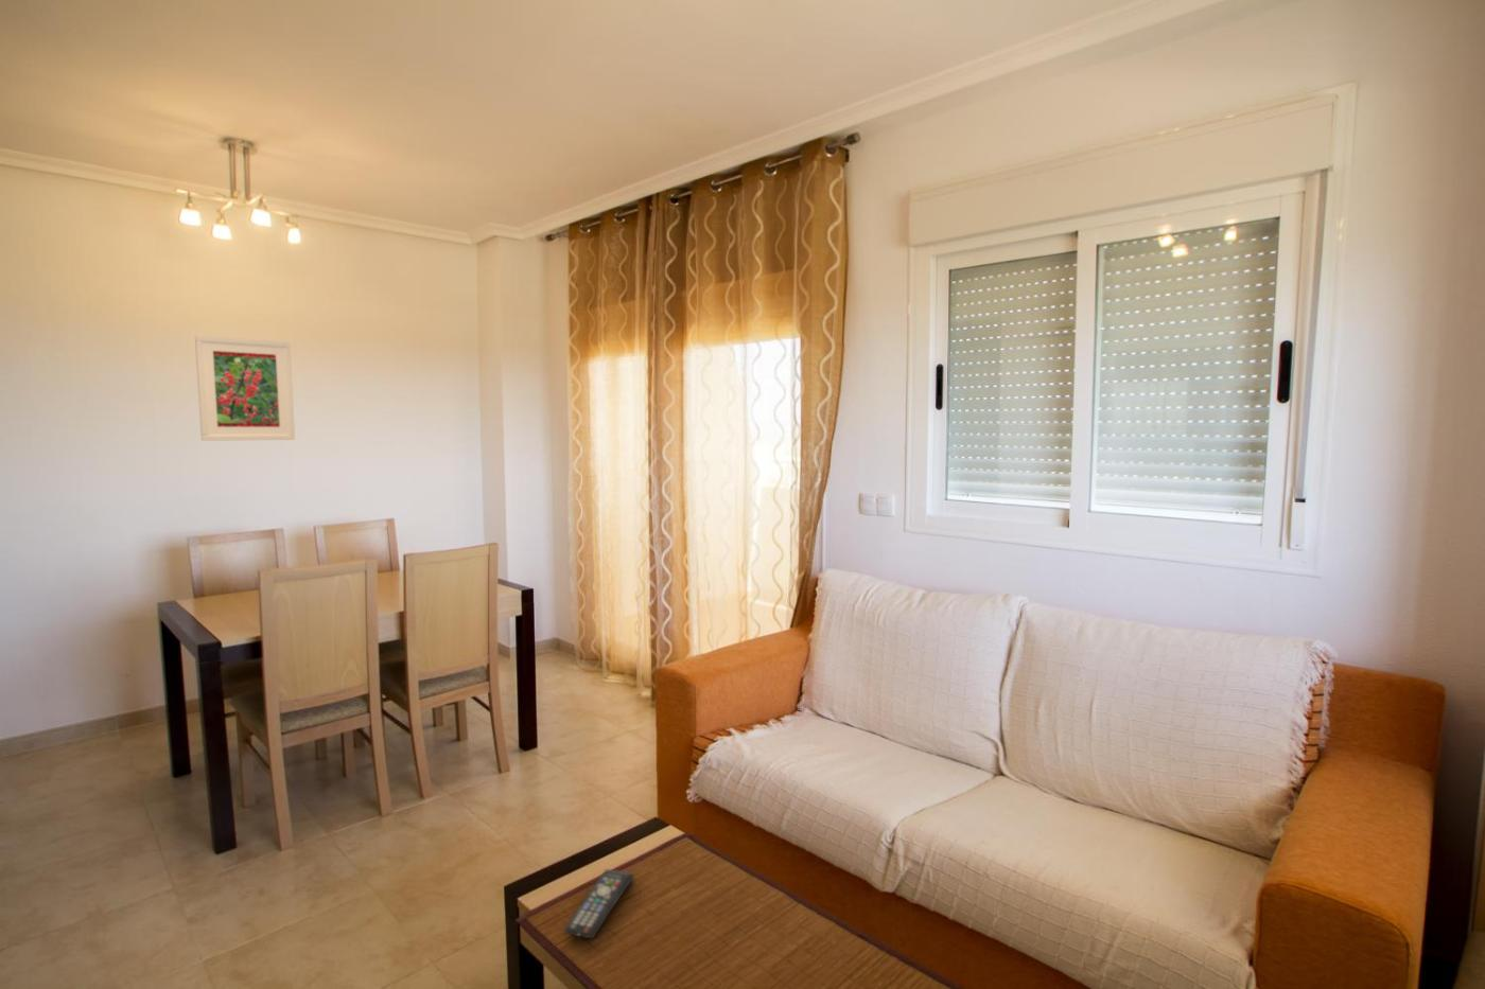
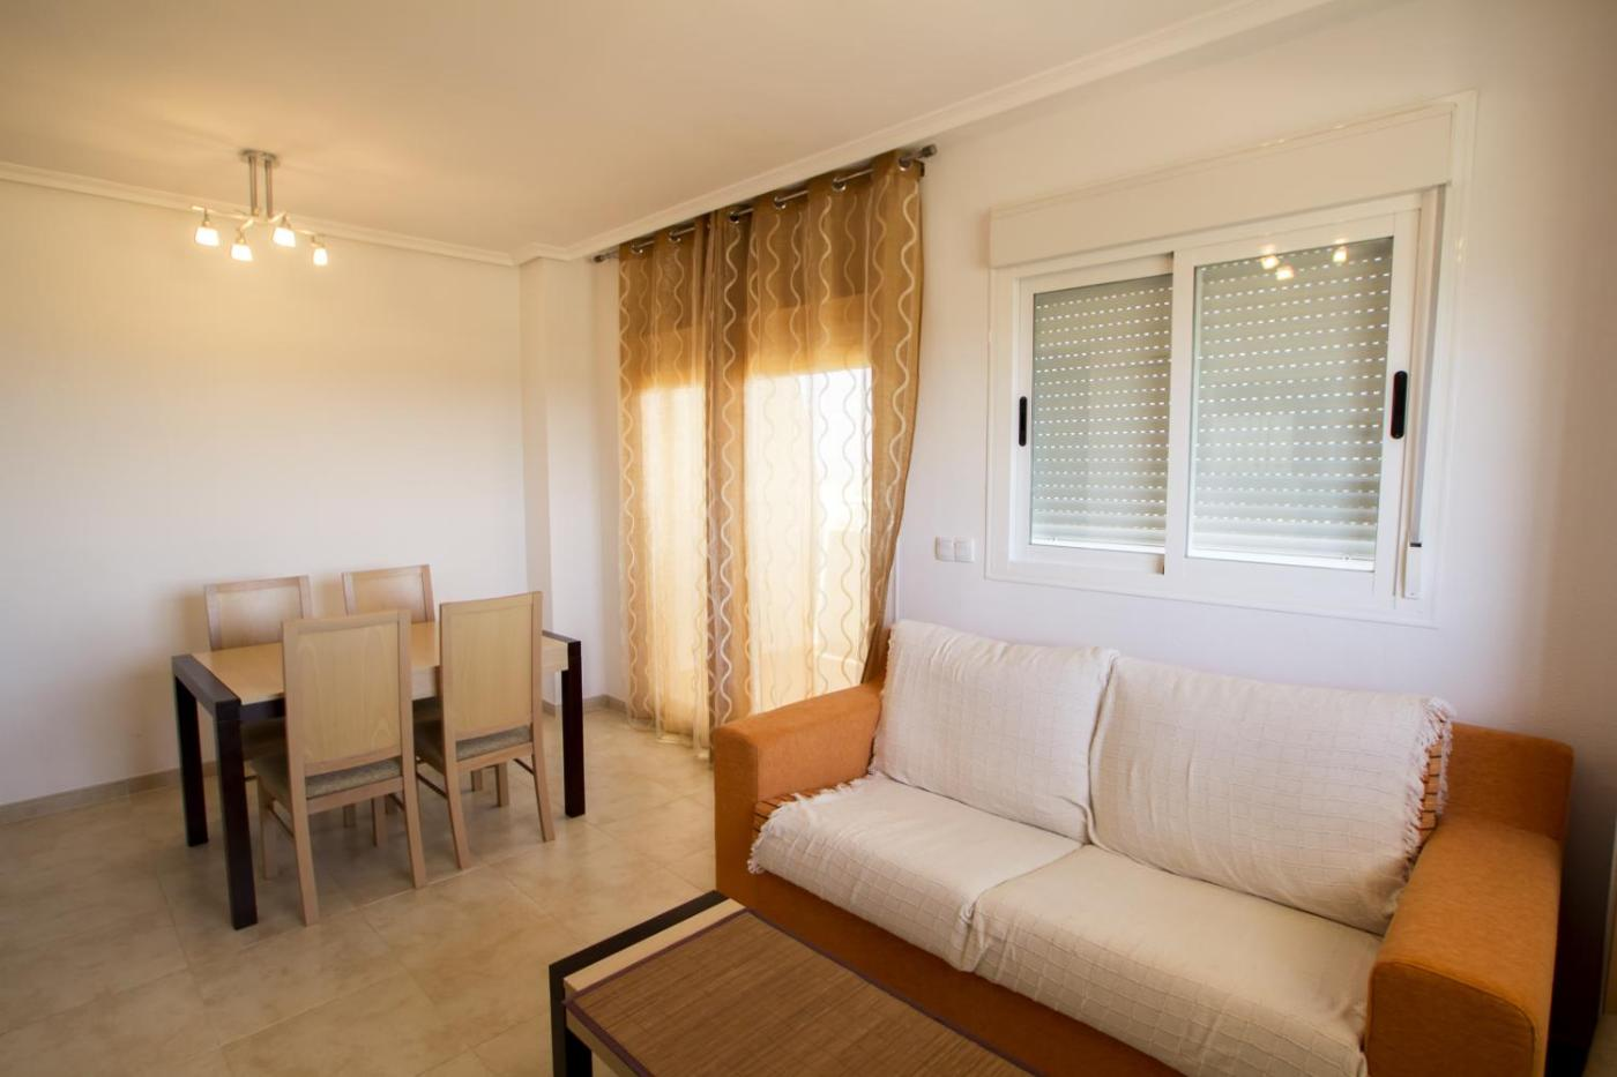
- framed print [194,334,296,442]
- remote control [563,869,635,939]
